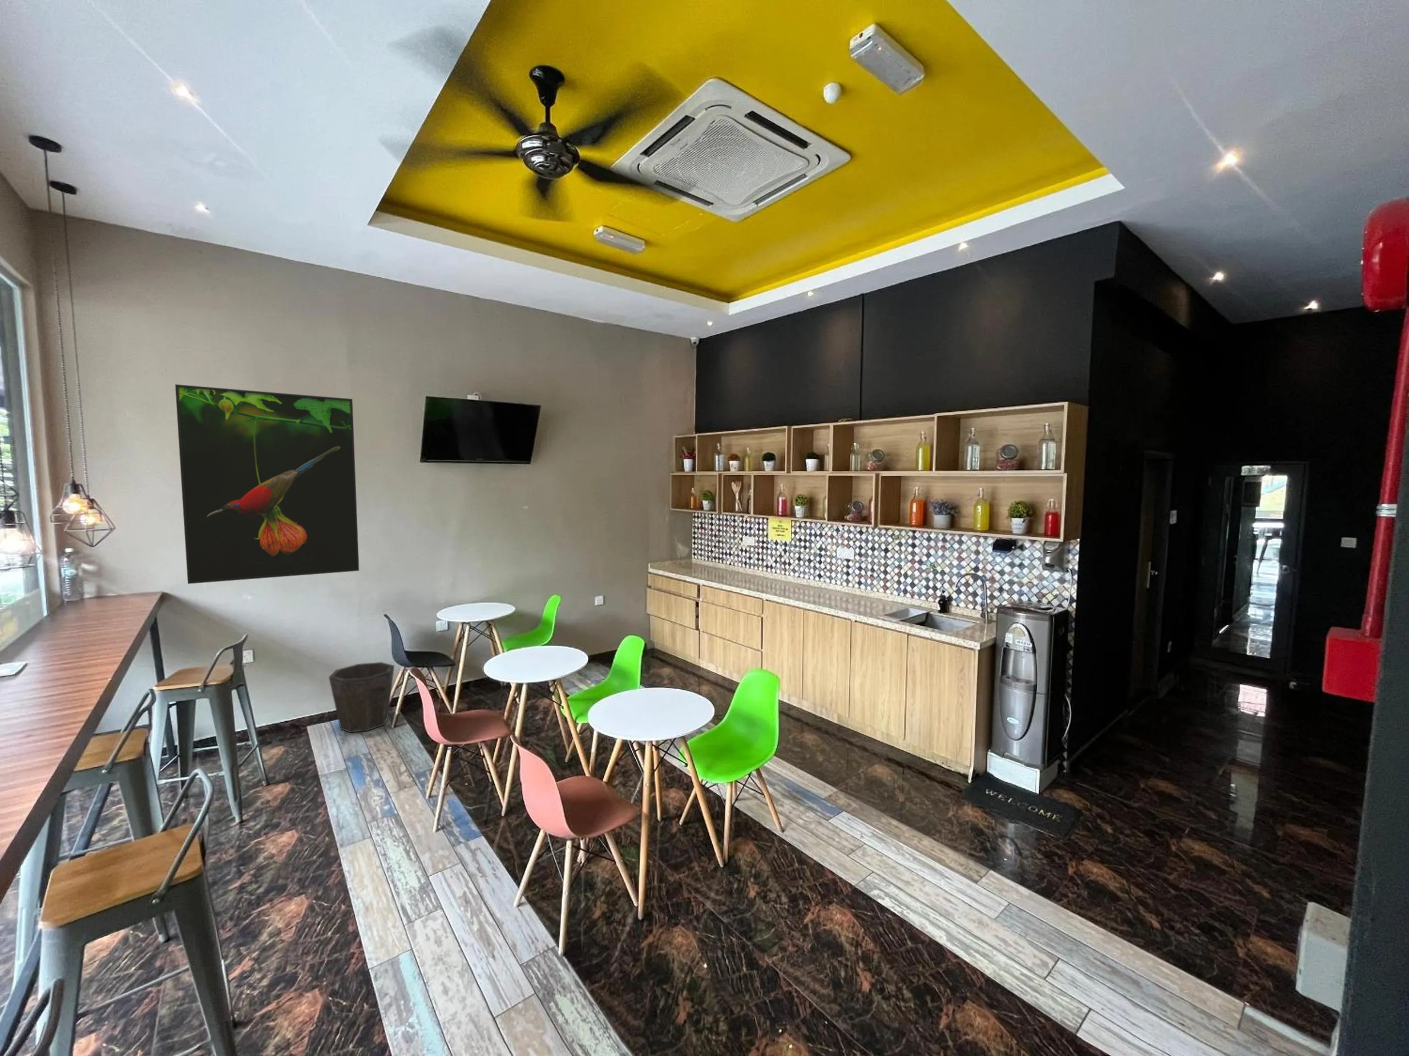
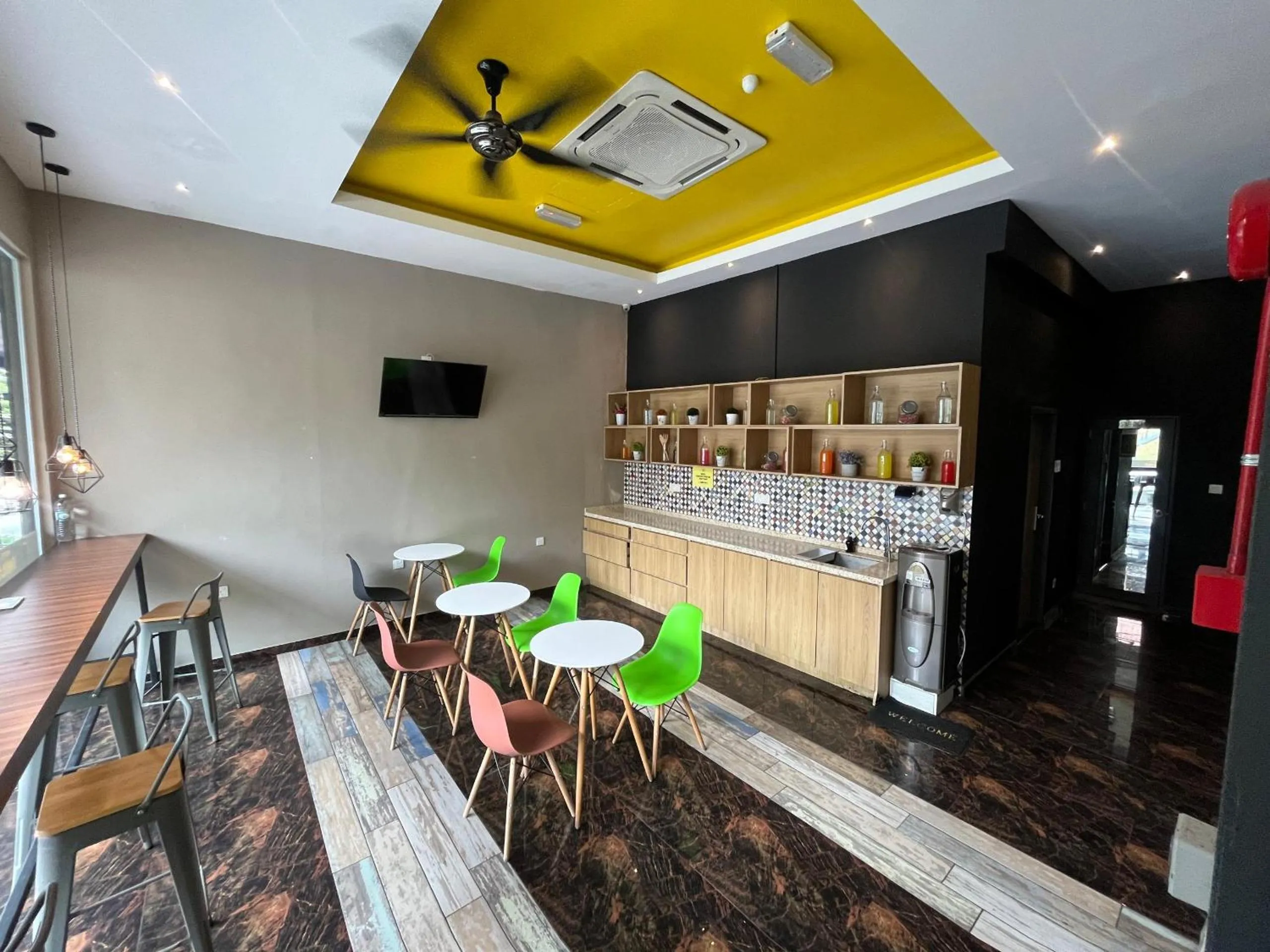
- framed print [174,384,359,585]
- waste bin [328,661,395,733]
